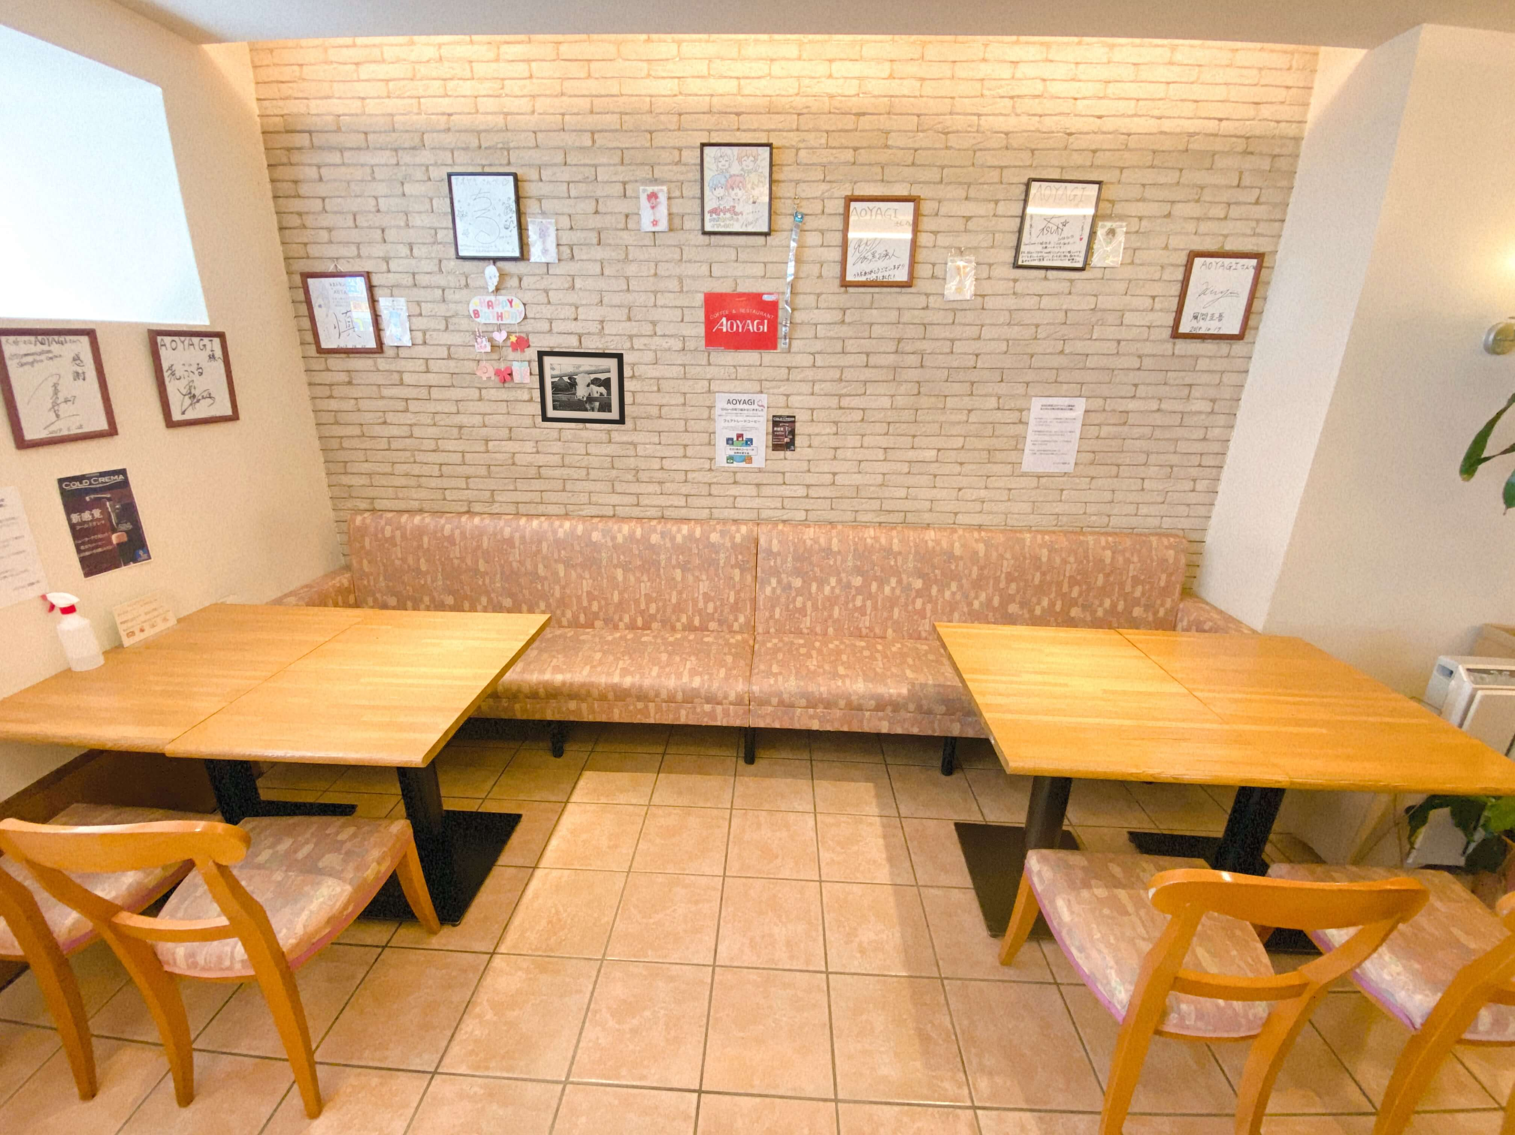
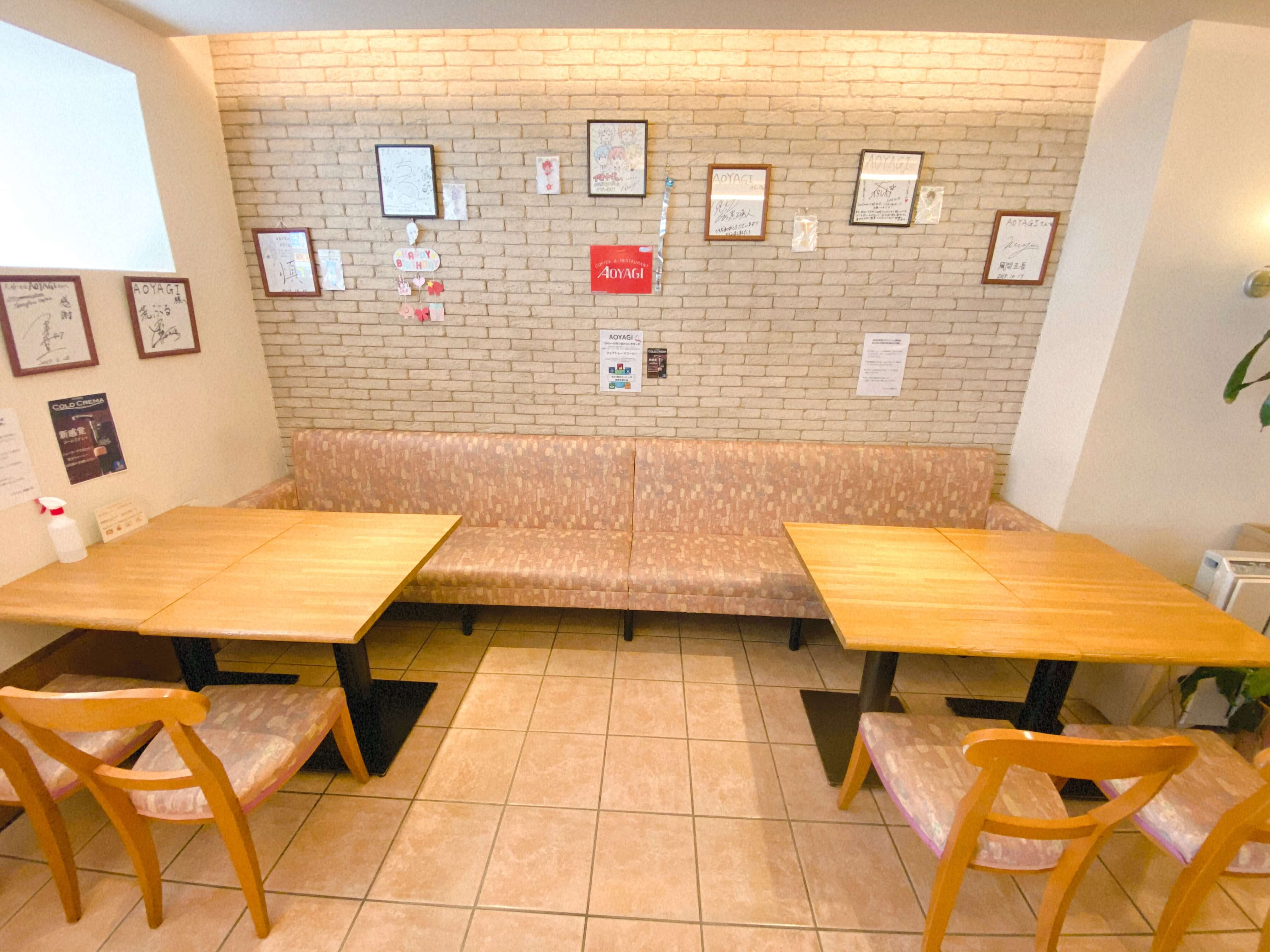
- picture frame [537,351,625,424]
